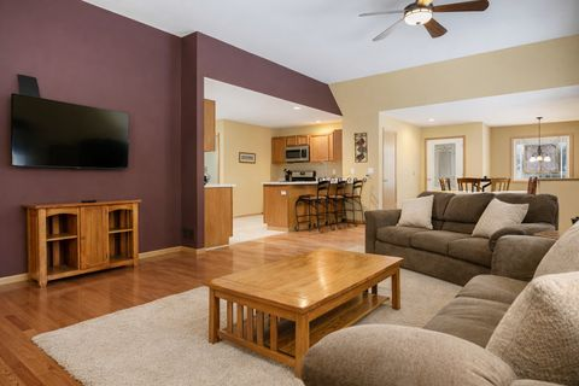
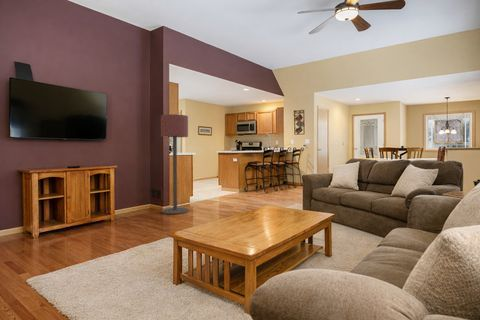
+ floor lamp [160,113,190,215]
